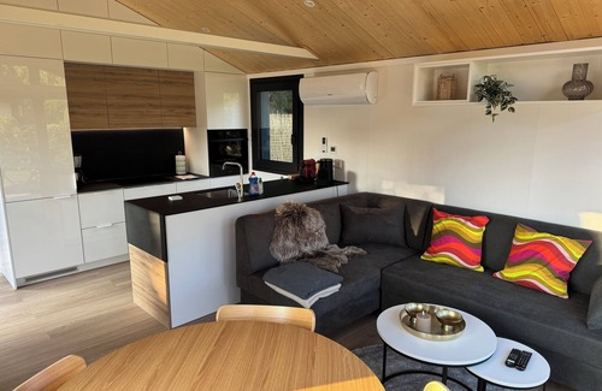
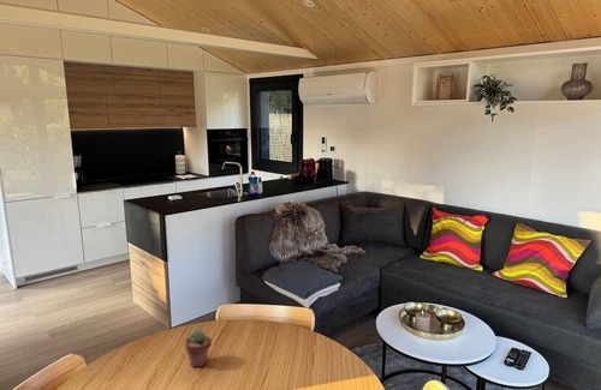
+ potted succulent [184,329,213,368]
